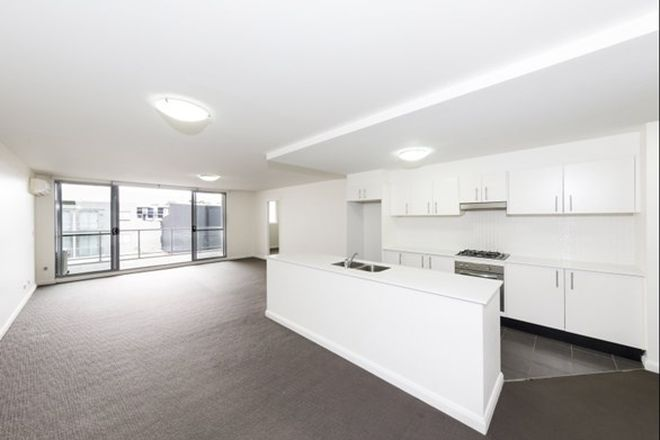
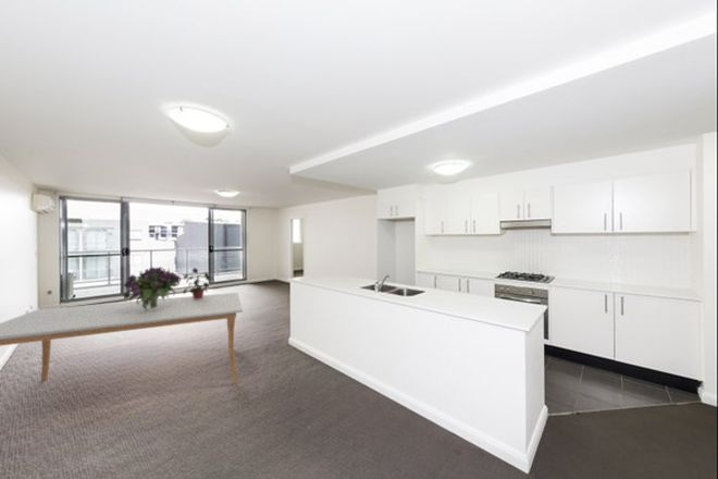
+ bouquet [121,266,182,310]
+ potted plant [182,267,215,299]
+ dining table [0,292,244,384]
